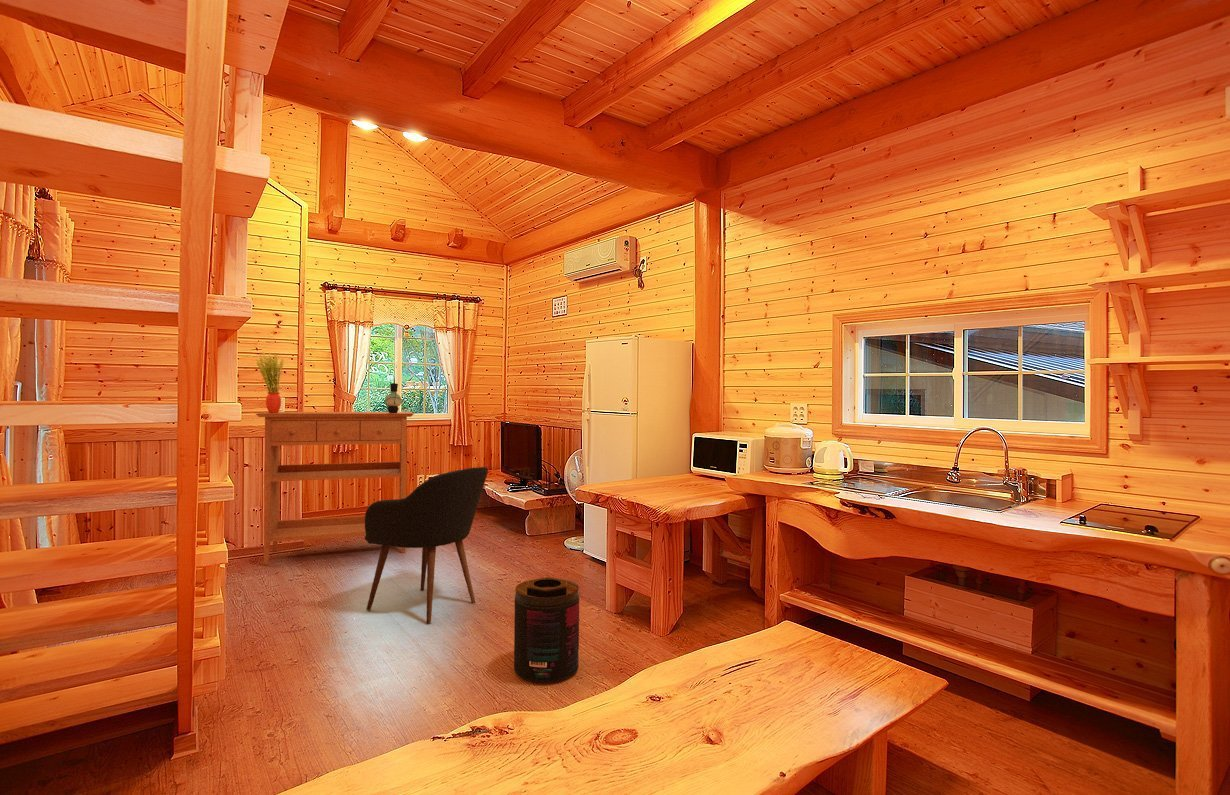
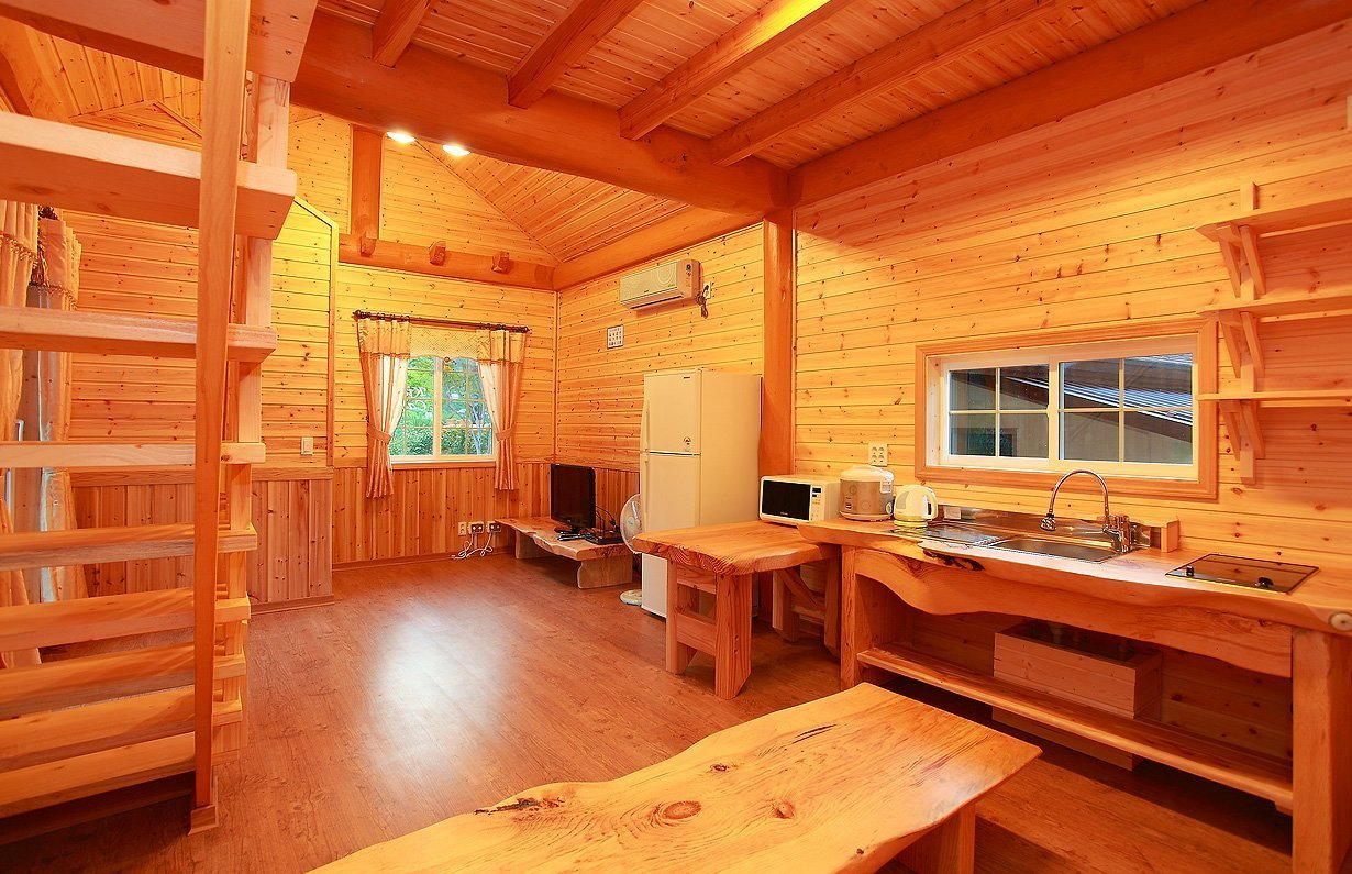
- lantern [384,377,403,413]
- armchair [364,466,489,624]
- console table [255,411,415,565]
- supplement container [513,576,580,684]
- potted plant [256,351,284,413]
